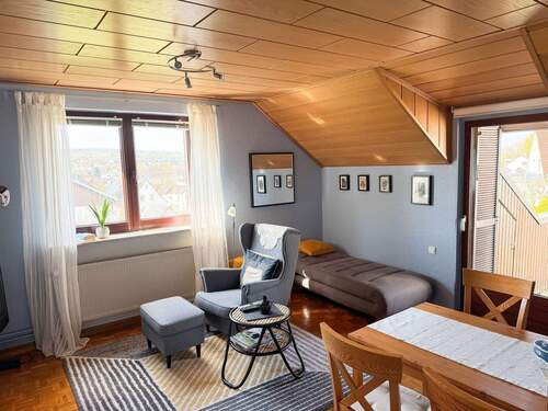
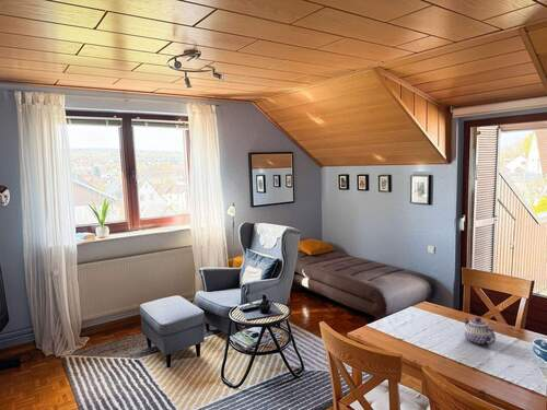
+ teapot [463,316,497,345]
